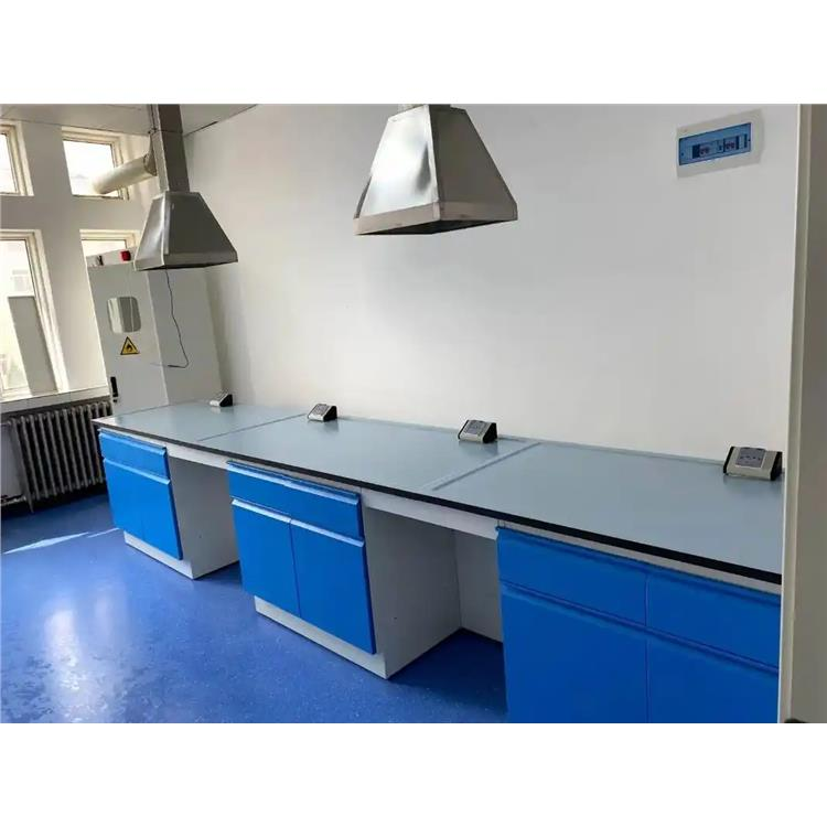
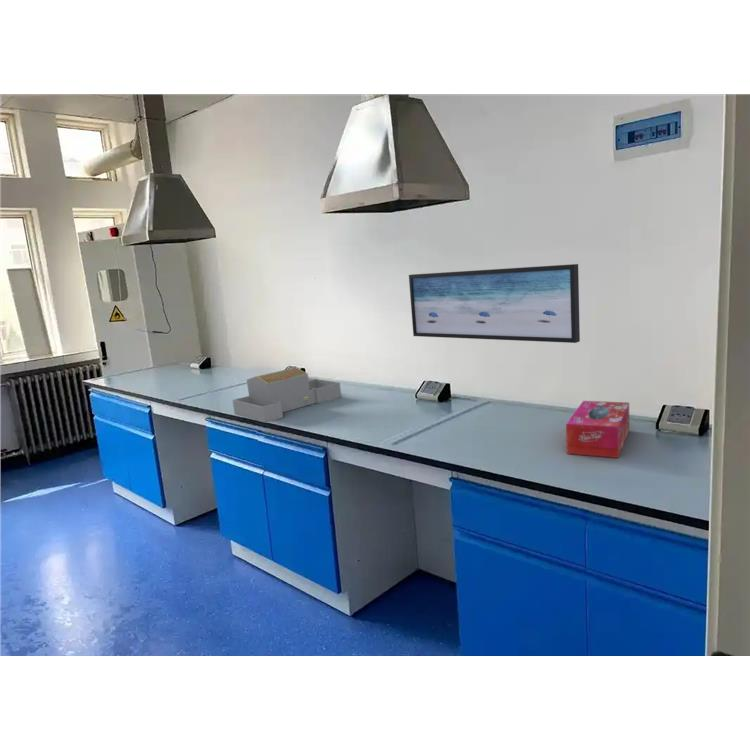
+ architectural model [232,366,342,424]
+ wall art [408,263,581,344]
+ tissue box [565,400,630,459]
